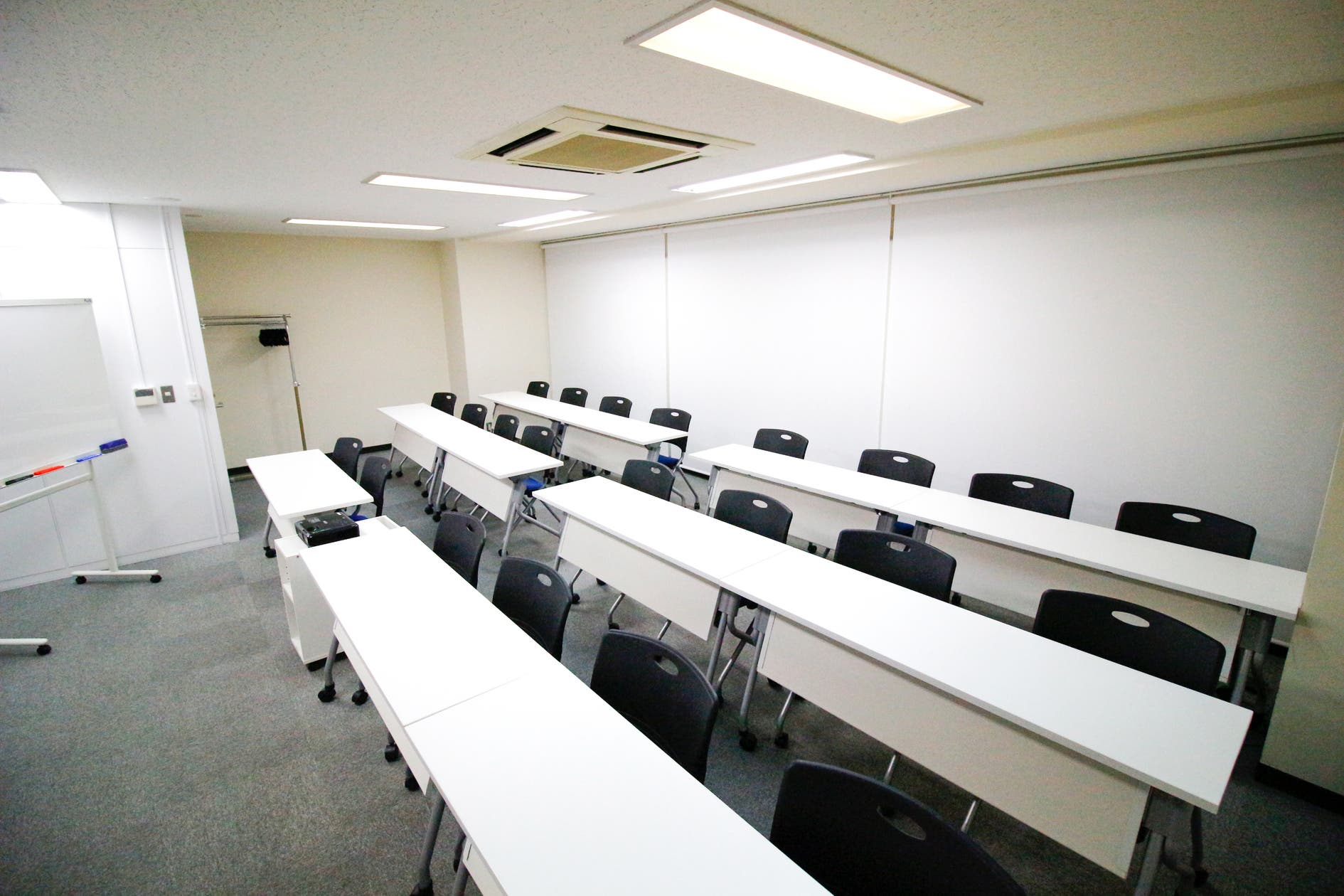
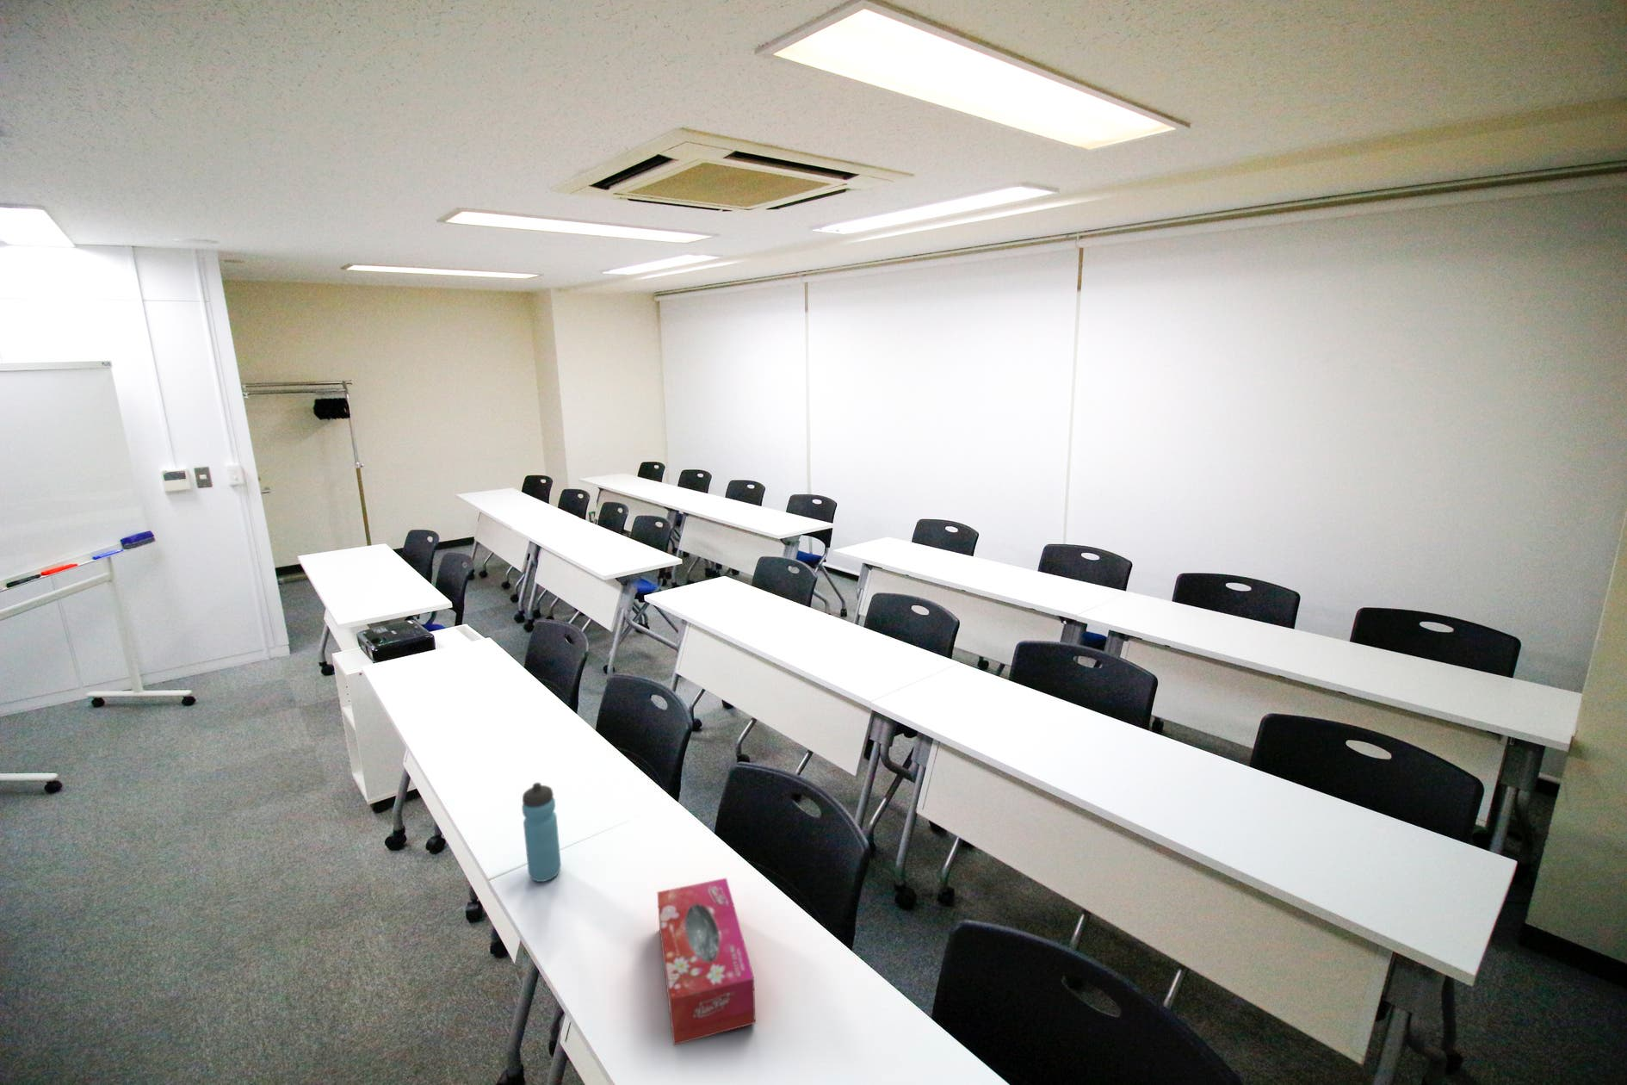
+ tissue box [657,878,757,1046]
+ water bottle [521,782,562,883]
